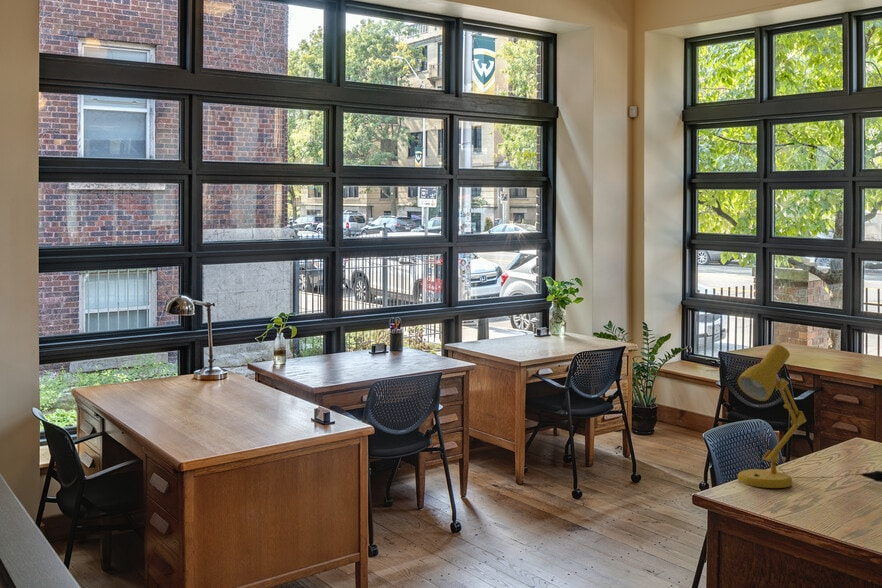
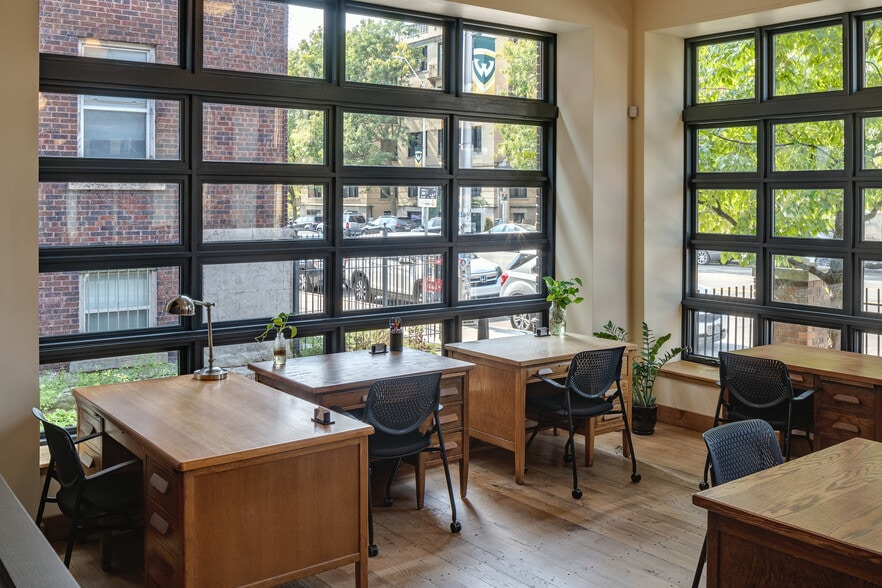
- desk lamp [737,344,882,489]
